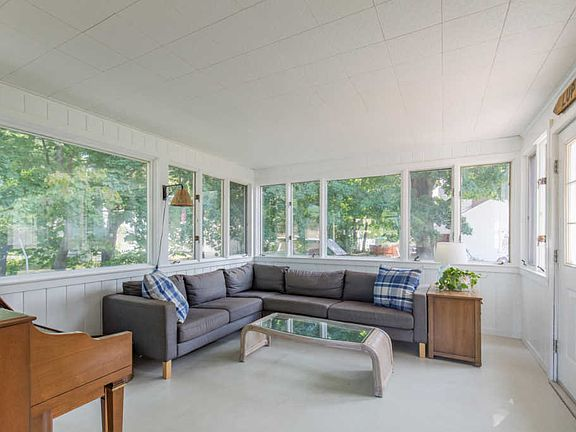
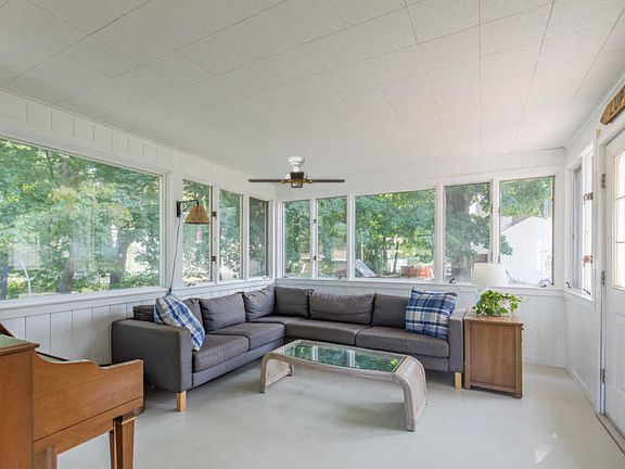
+ ceiling fan [247,156,346,189]
